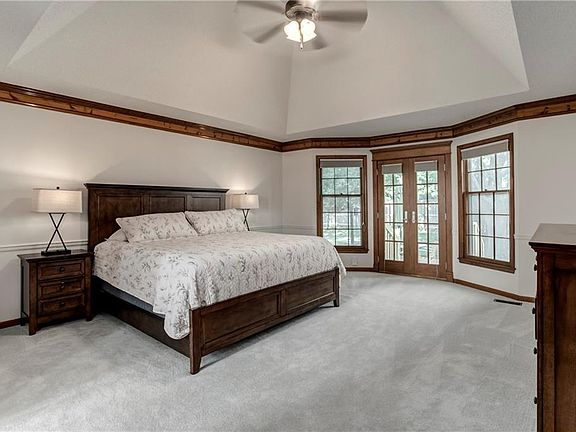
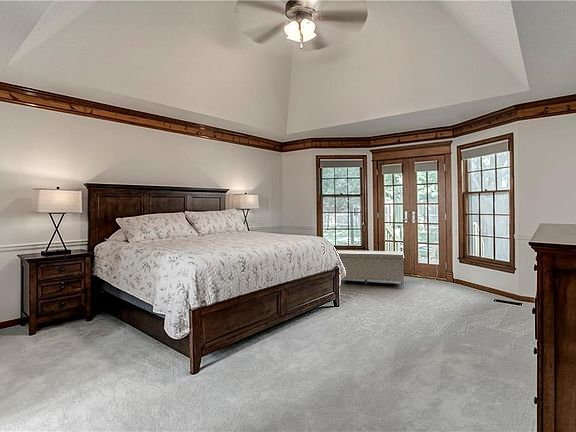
+ bench [336,249,405,289]
